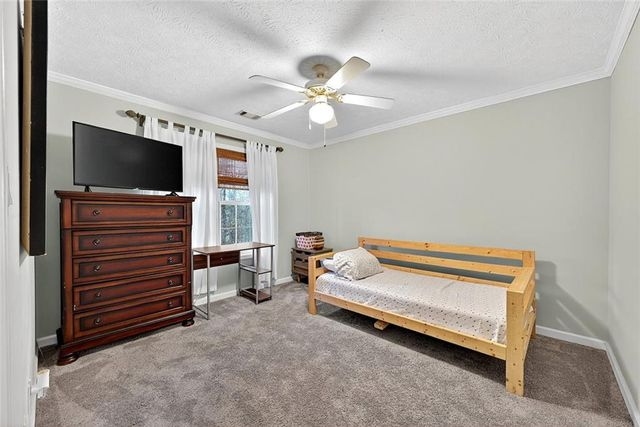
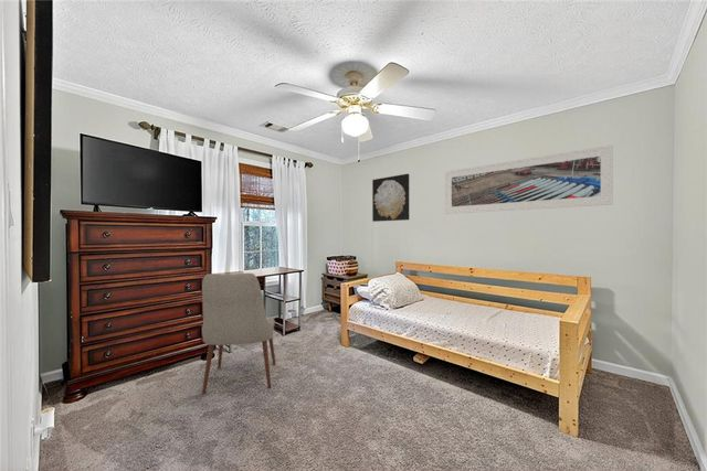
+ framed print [444,143,614,215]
+ wall art [371,173,410,223]
+ chair [201,272,277,395]
